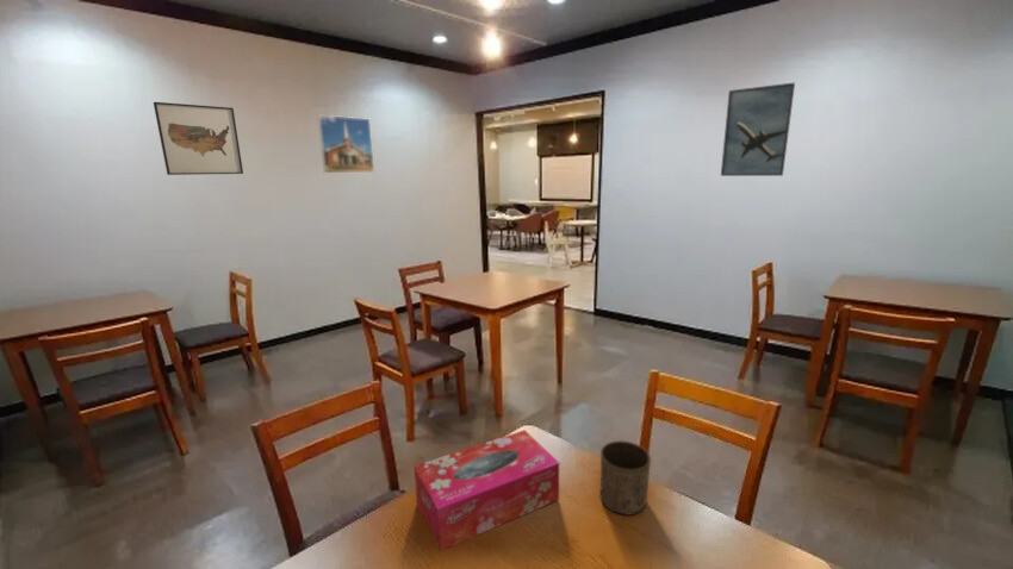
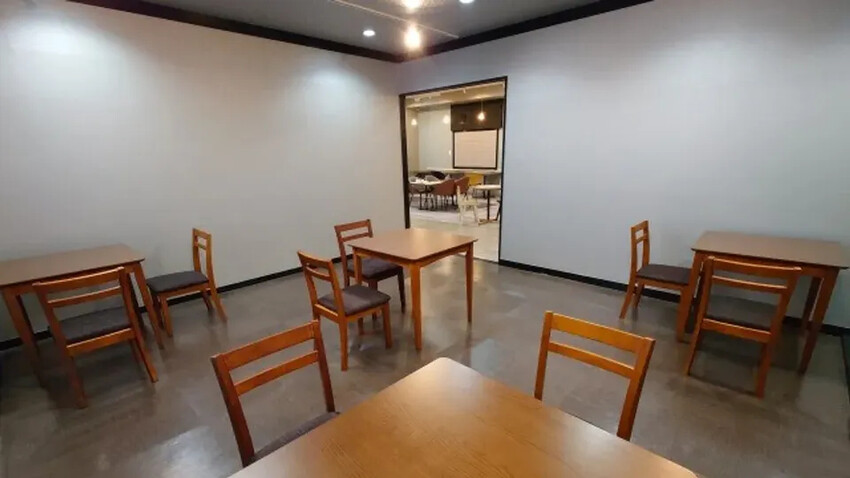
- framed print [316,114,375,174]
- wall art [153,101,244,176]
- tissue box [412,429,560,552]
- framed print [720,81,796,177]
- cup [599,439,652,517]
